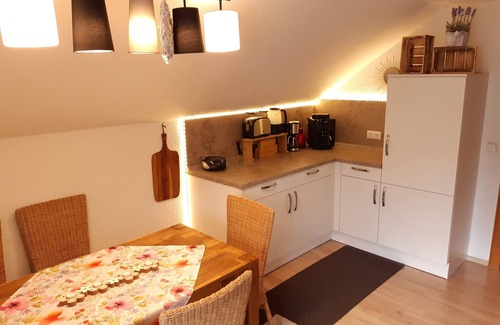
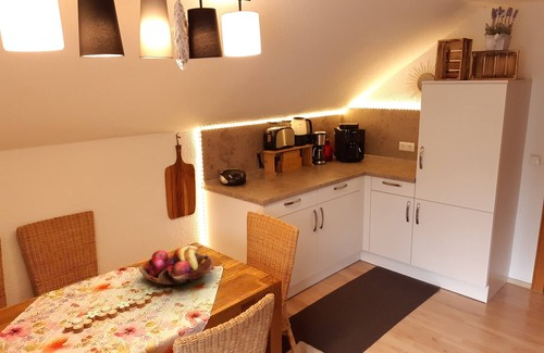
+ fruit basket [138,244,214,287]
